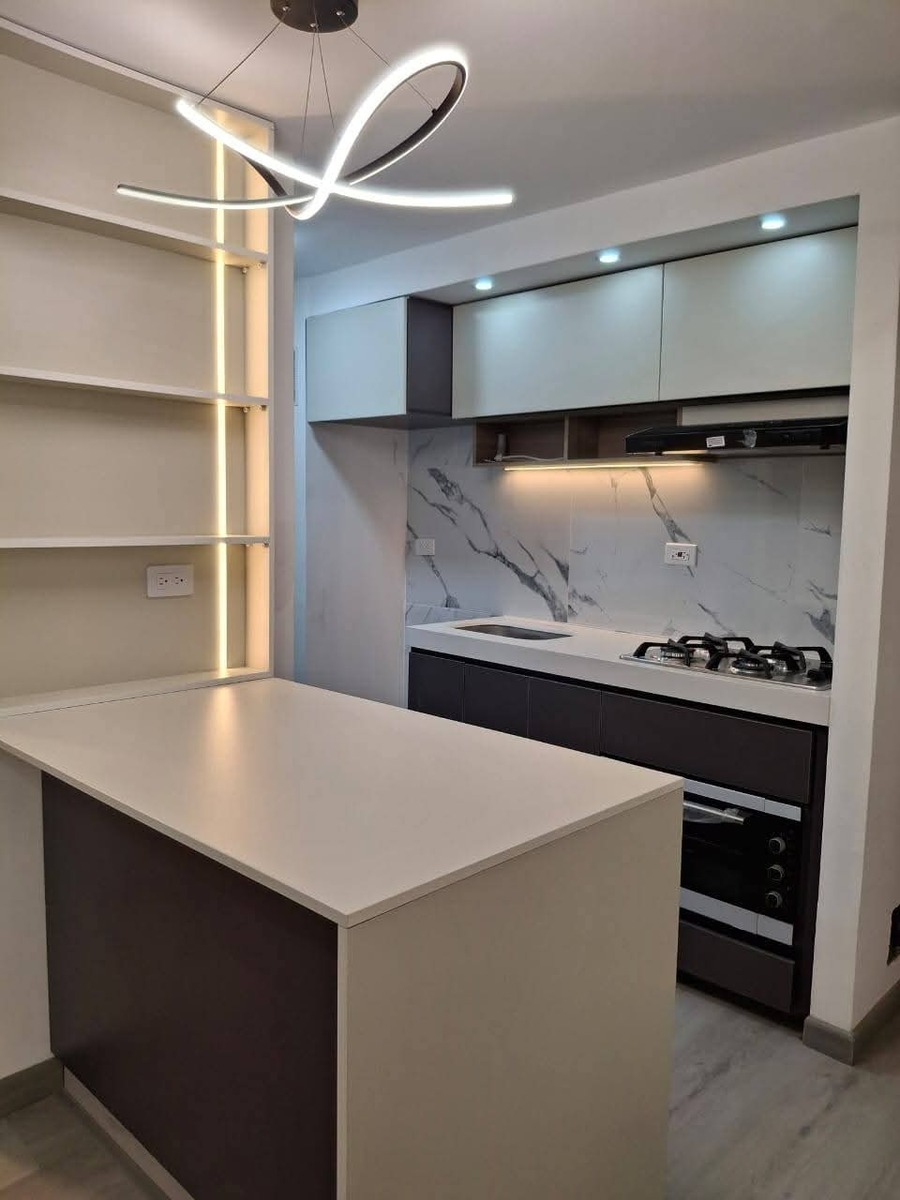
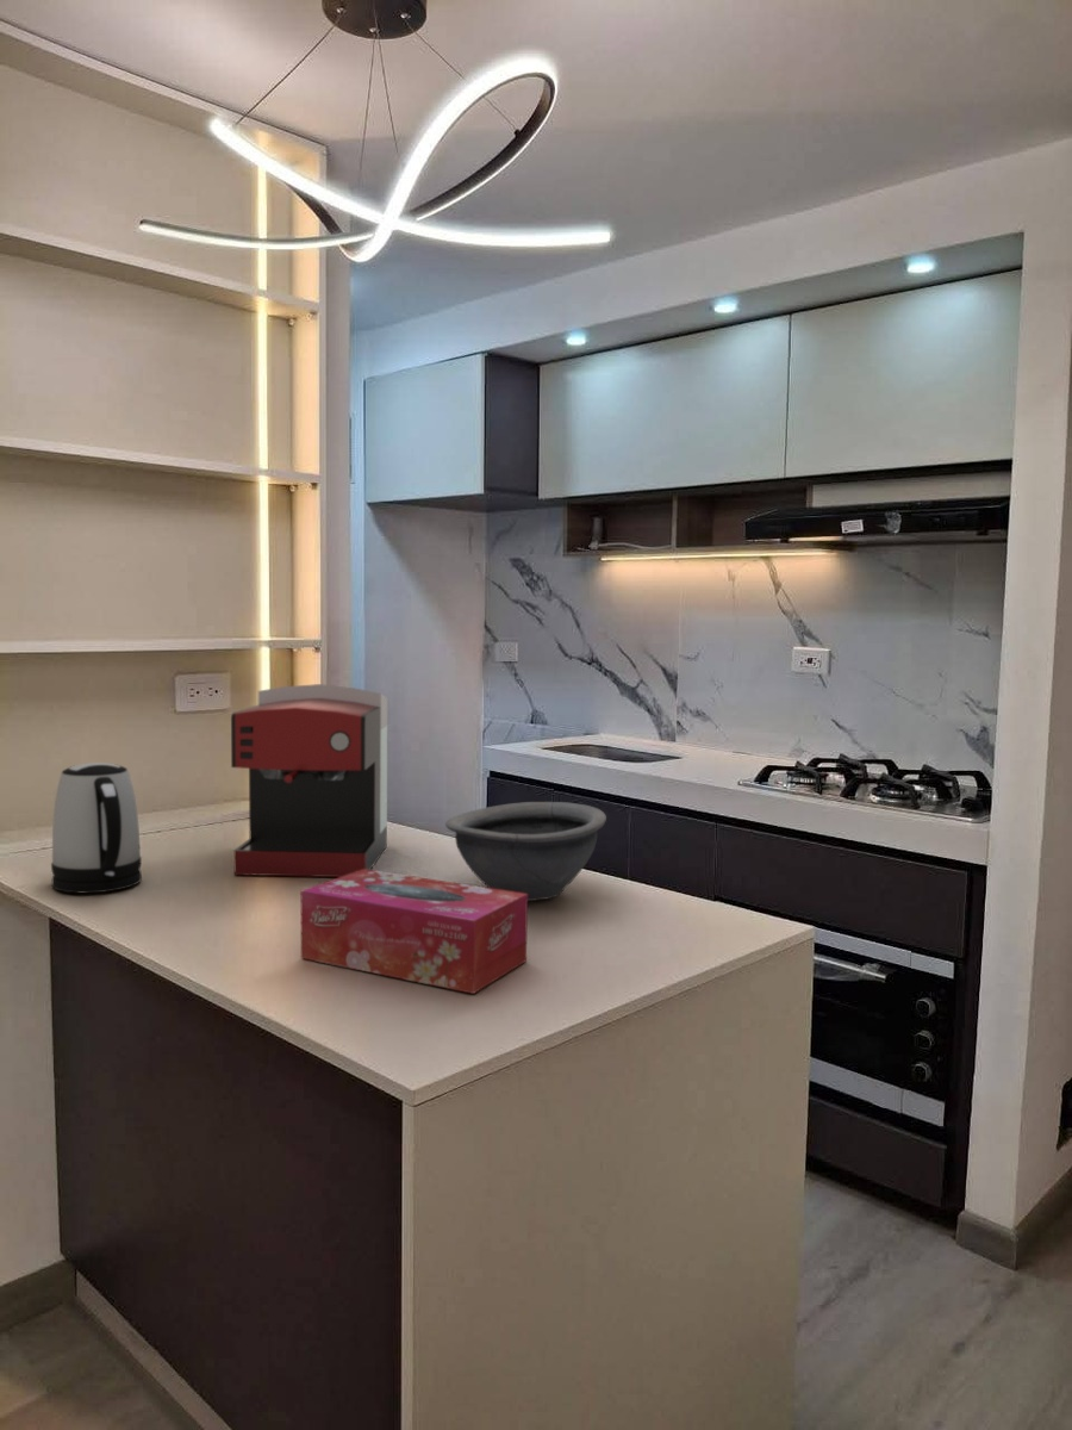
+ coffee maker [230,683,388,878]
+ bowl [444,801,607,902]
+ tissue box [300,869,529,995]
+ kettle [50,761,143,894]
